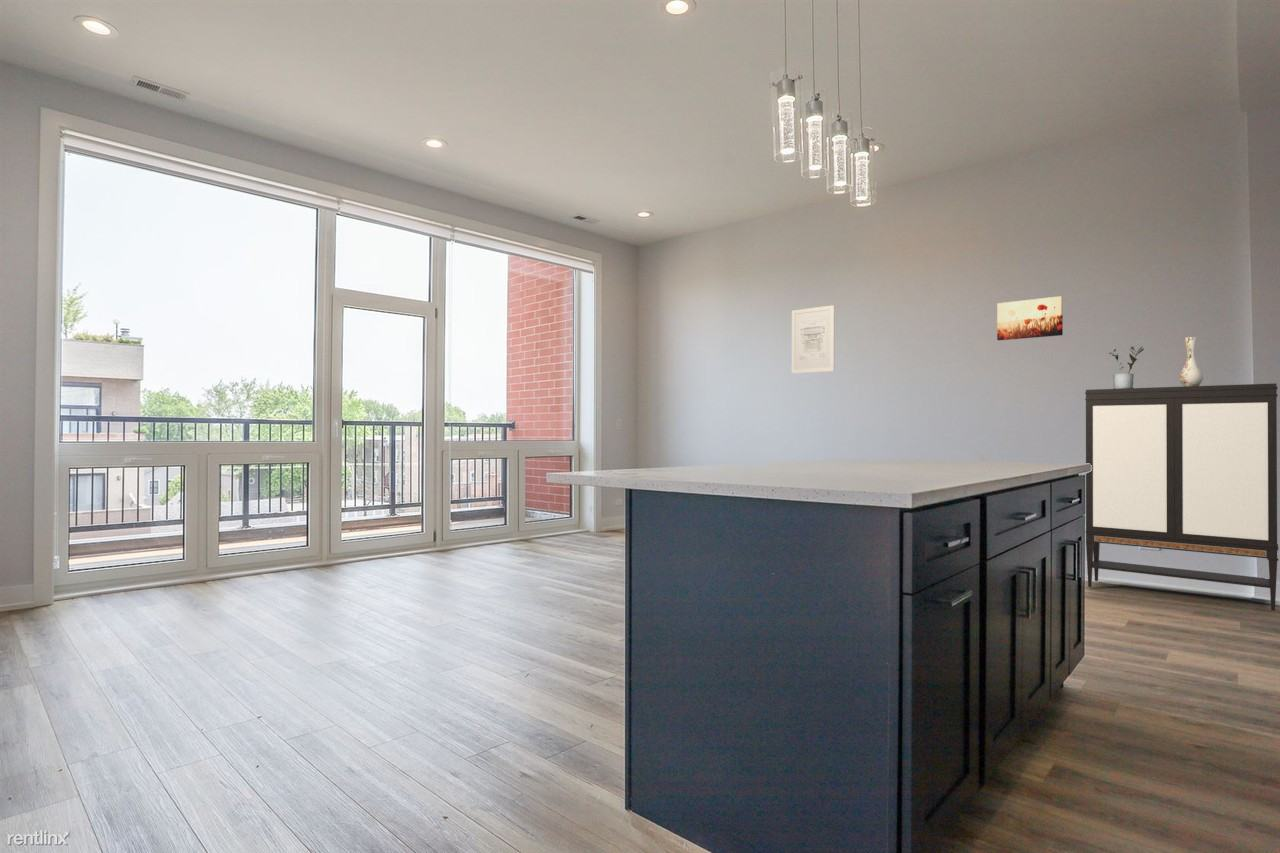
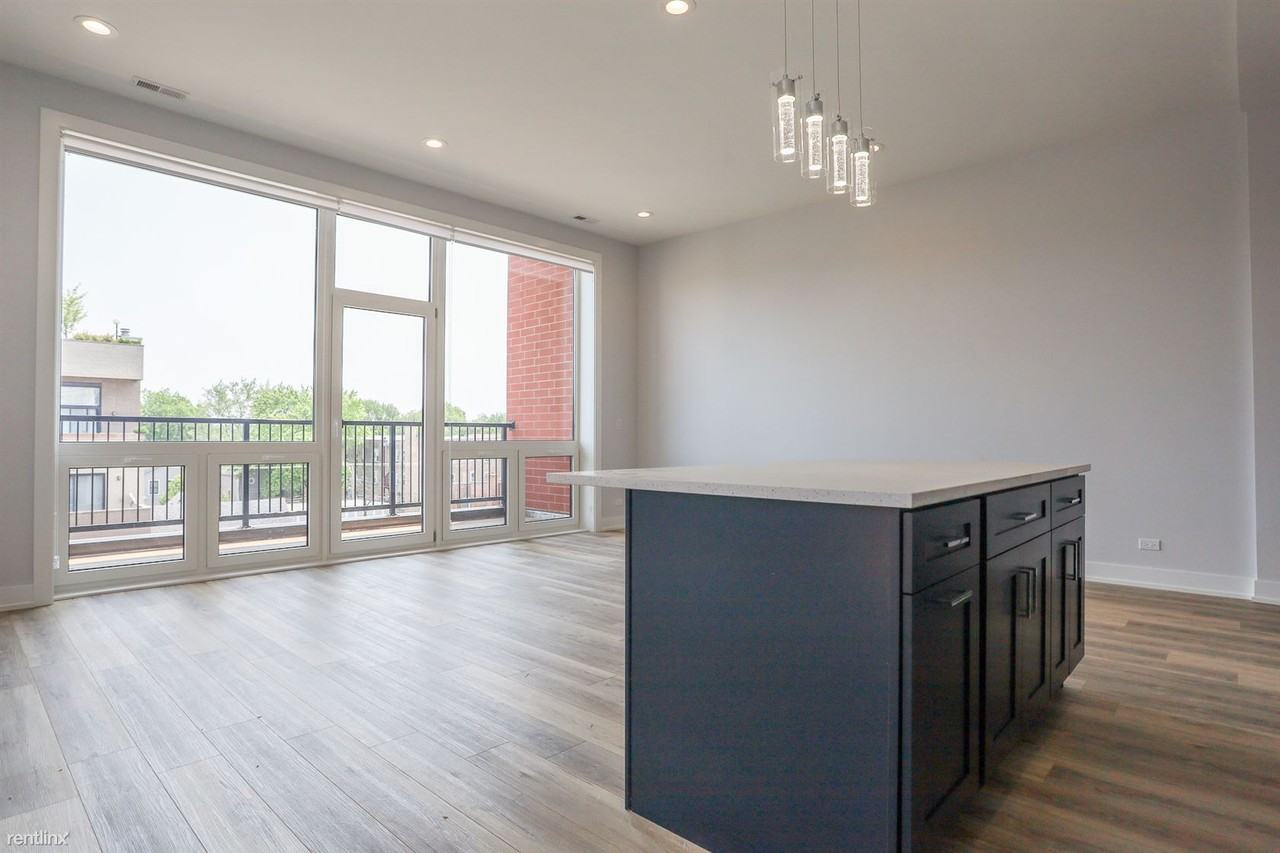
- vase [1178,336,1204,387]
- wall art [996,295,1064,341]
- potted plant [1108,345,1145,389]
- wall art [791,304,835,375]
- storage cabinet [1084,383,1279,612]
